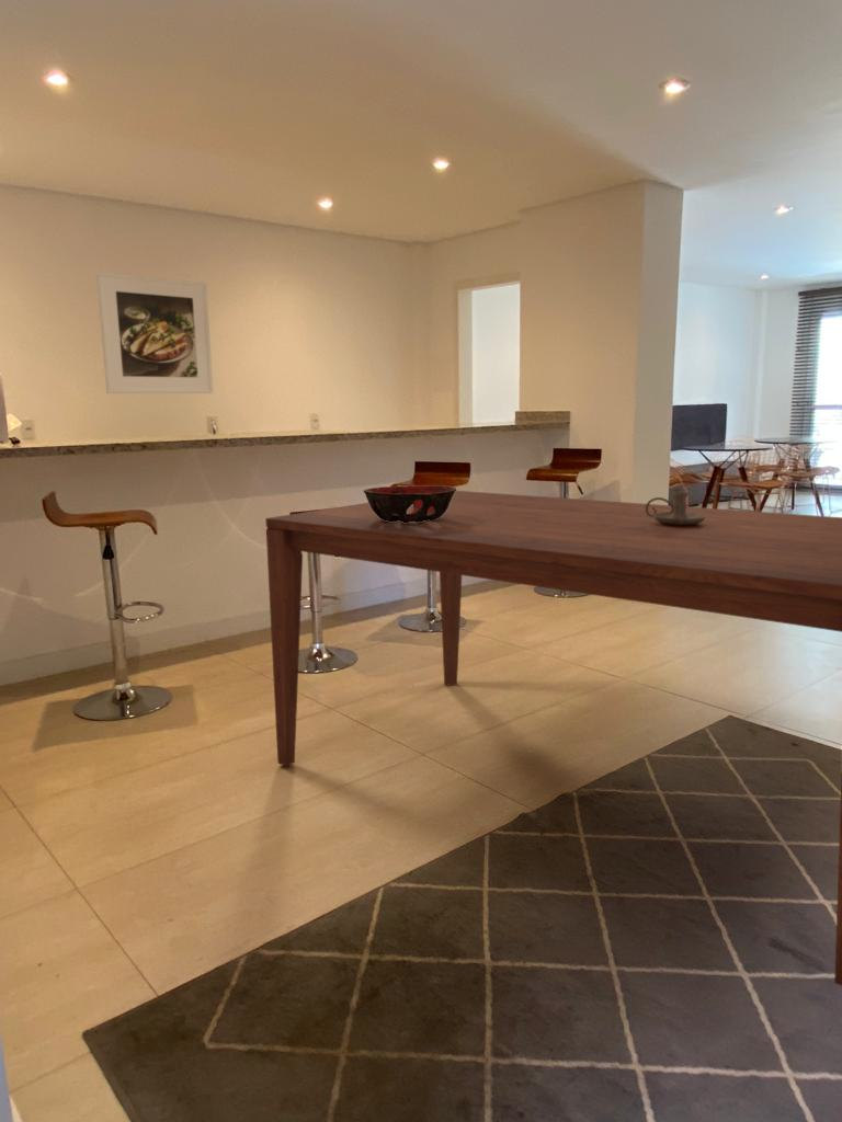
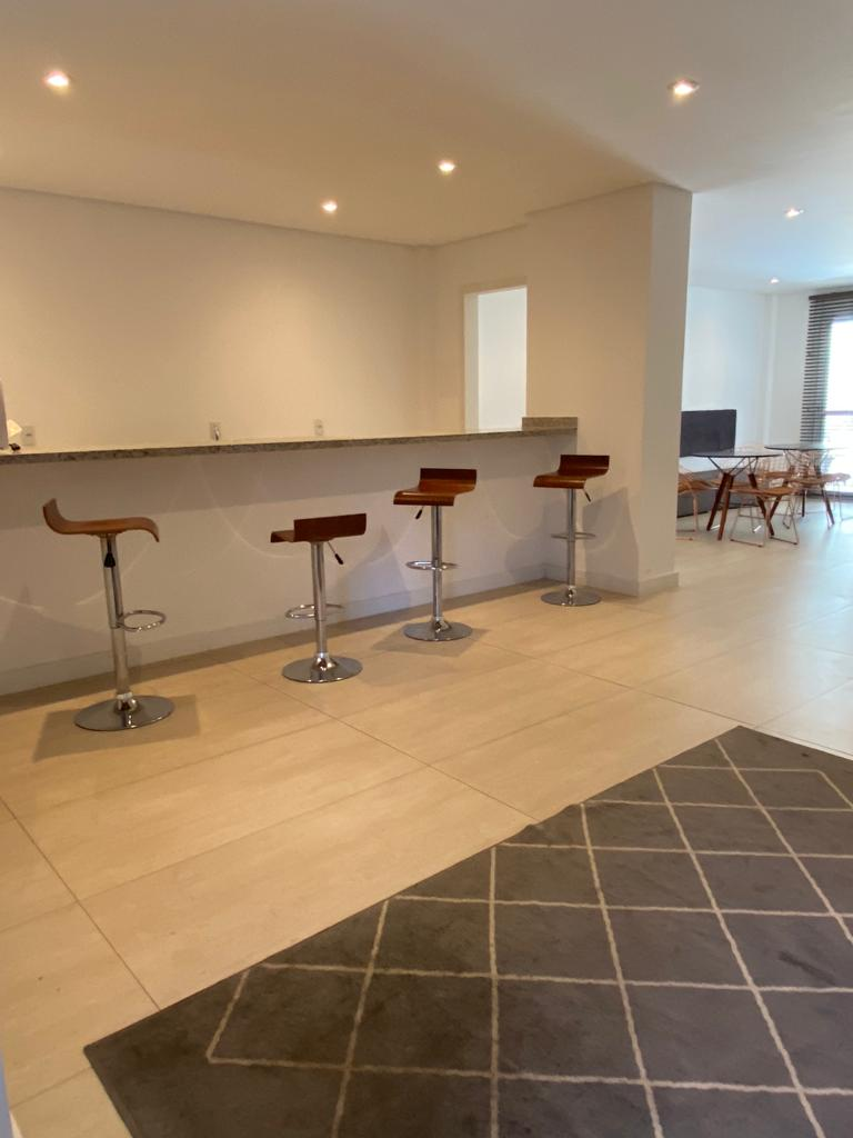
- candle holder [646,490,705,526]
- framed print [95,271,214,394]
- decorative bowl [363,484,457,523]
- dining table [264,490,842,986]
